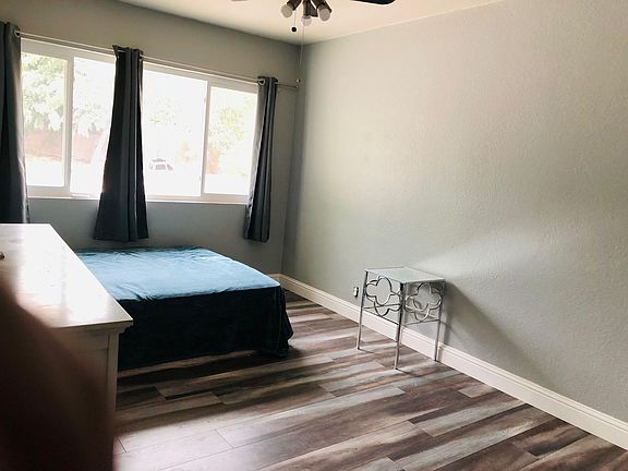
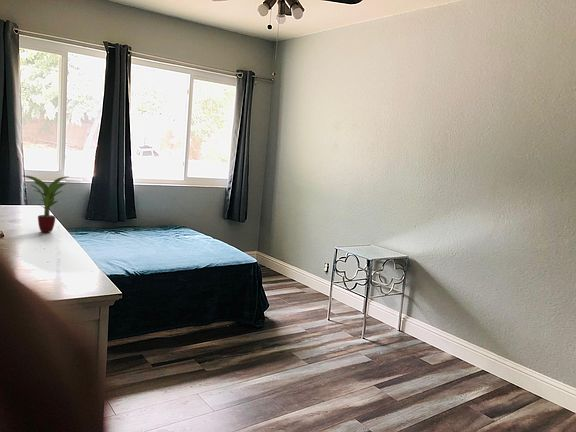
+ potted plant [22,175,68,233]
